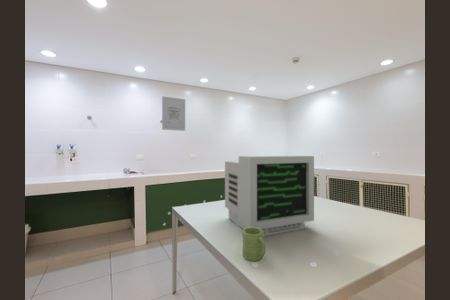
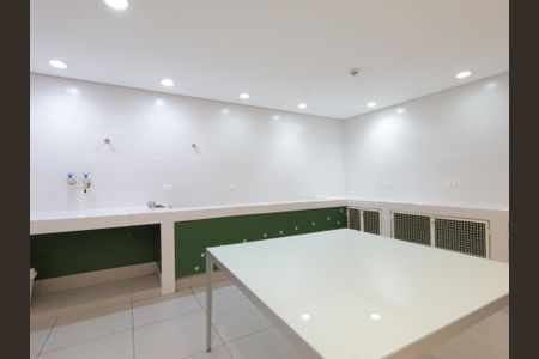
- computer monitor [224,155,315,237]
- mug [242,227,267,262]
- wall art [161,95,186,132]
